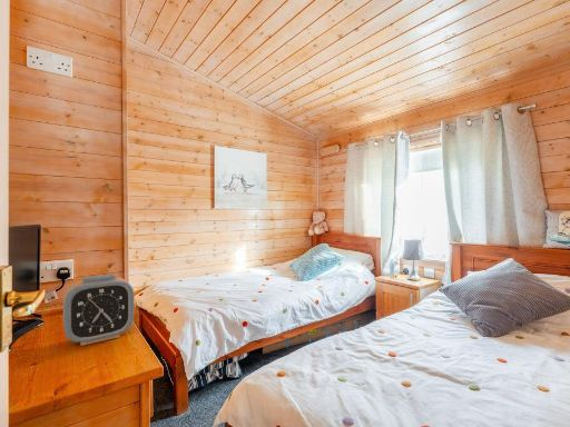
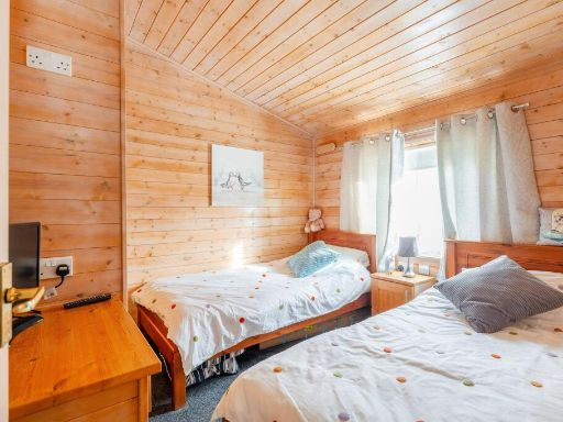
- alarm clock [62,274,135,347]
